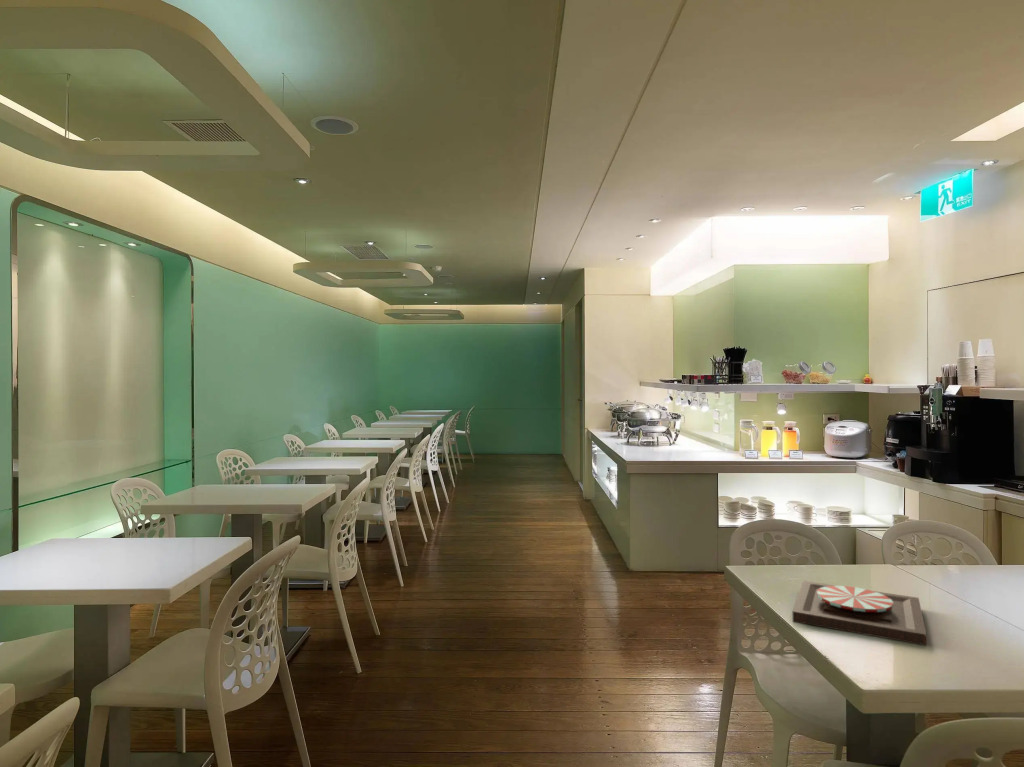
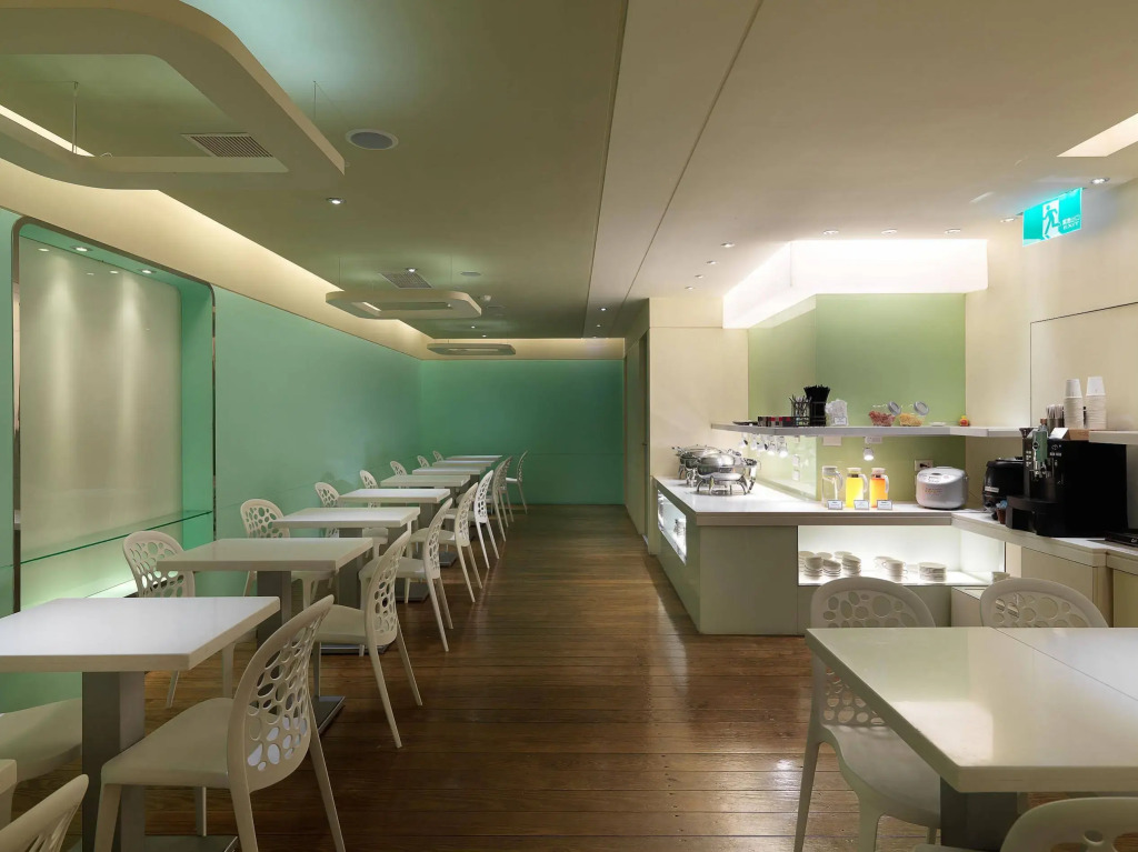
- plate [792,580,927,646]
